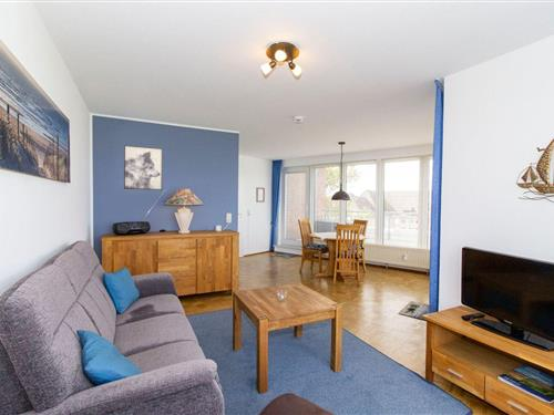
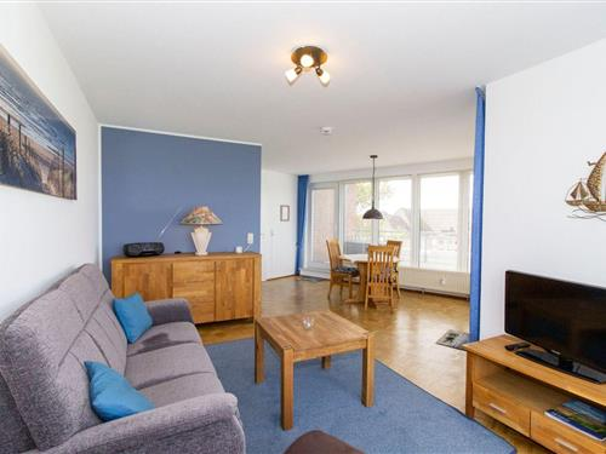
- wall art [123,144,163,191]
